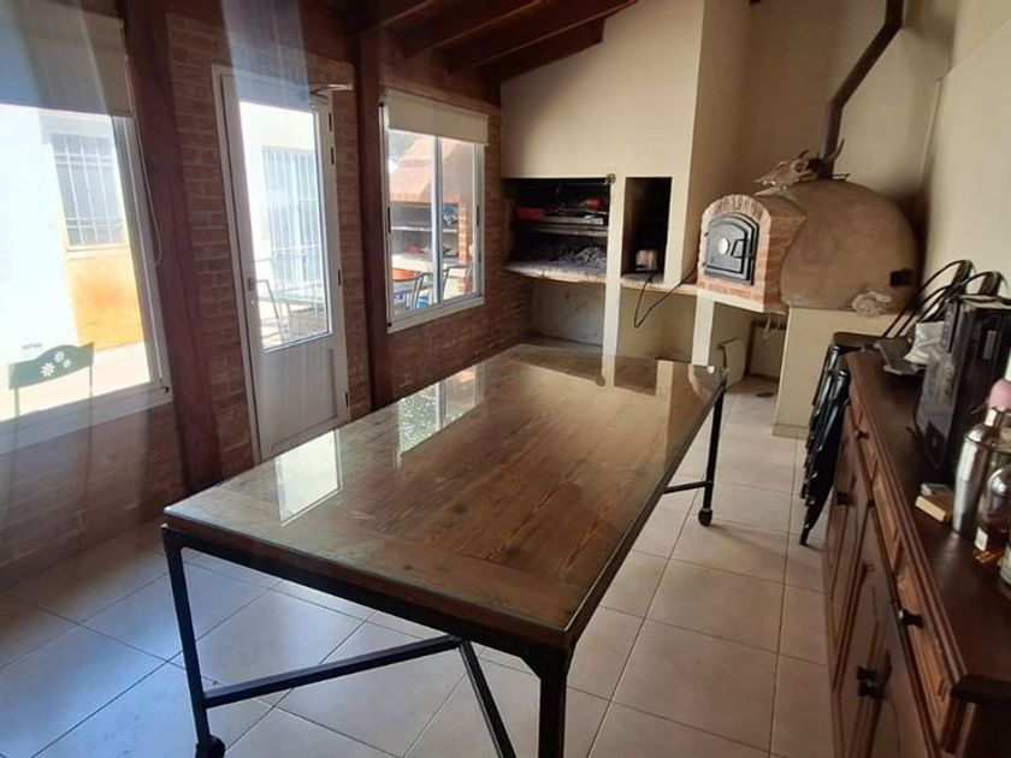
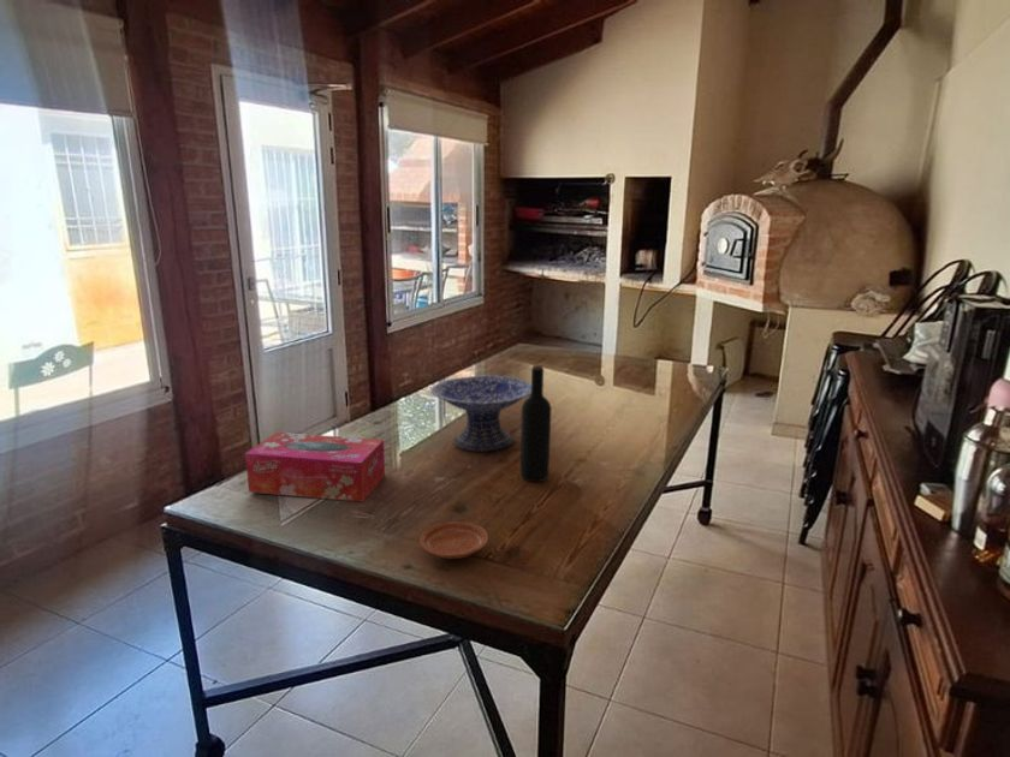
+ tissue box [244,431,386,503]
+ decorative bowl [429,375,531,453]
+ plate [418,520,489,560]
+ wine bottle [519,364,553,483]
